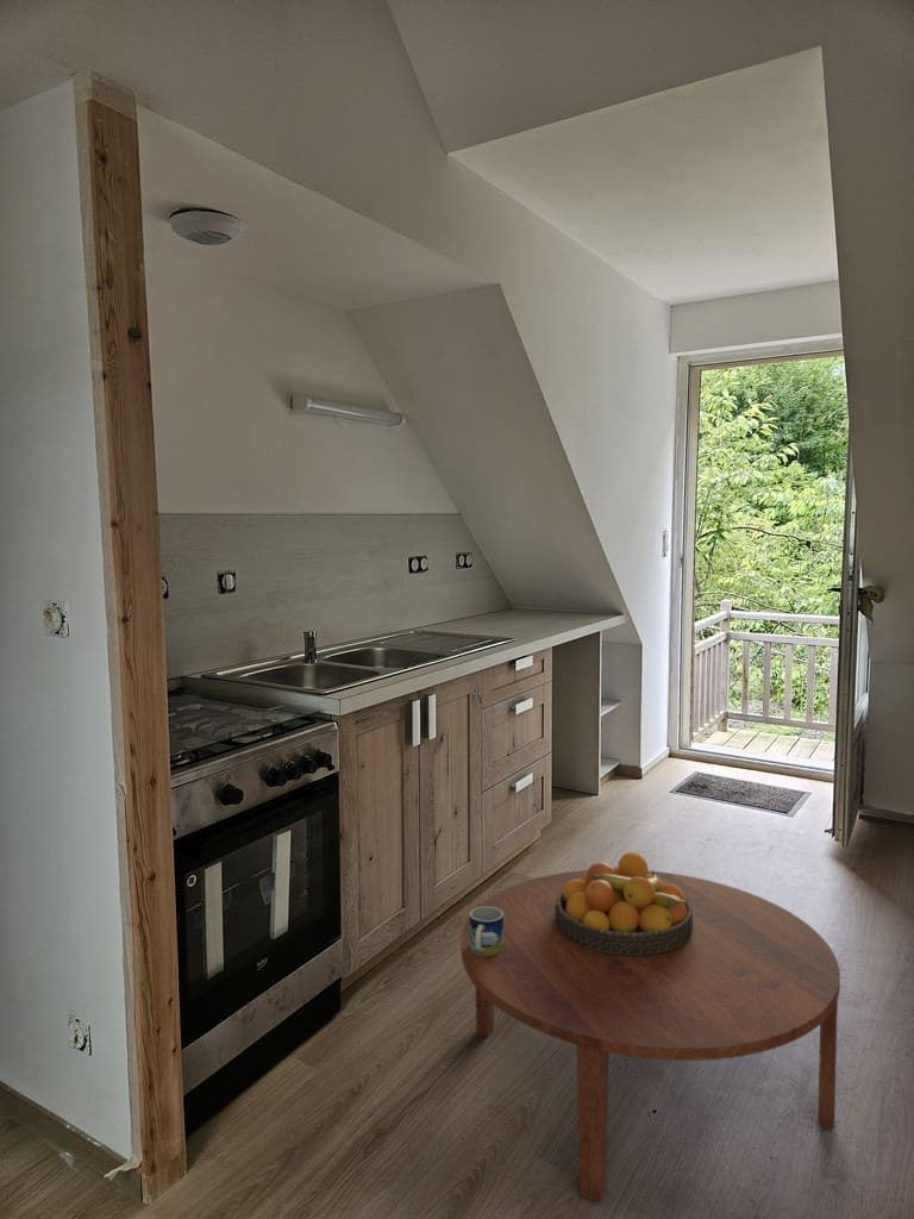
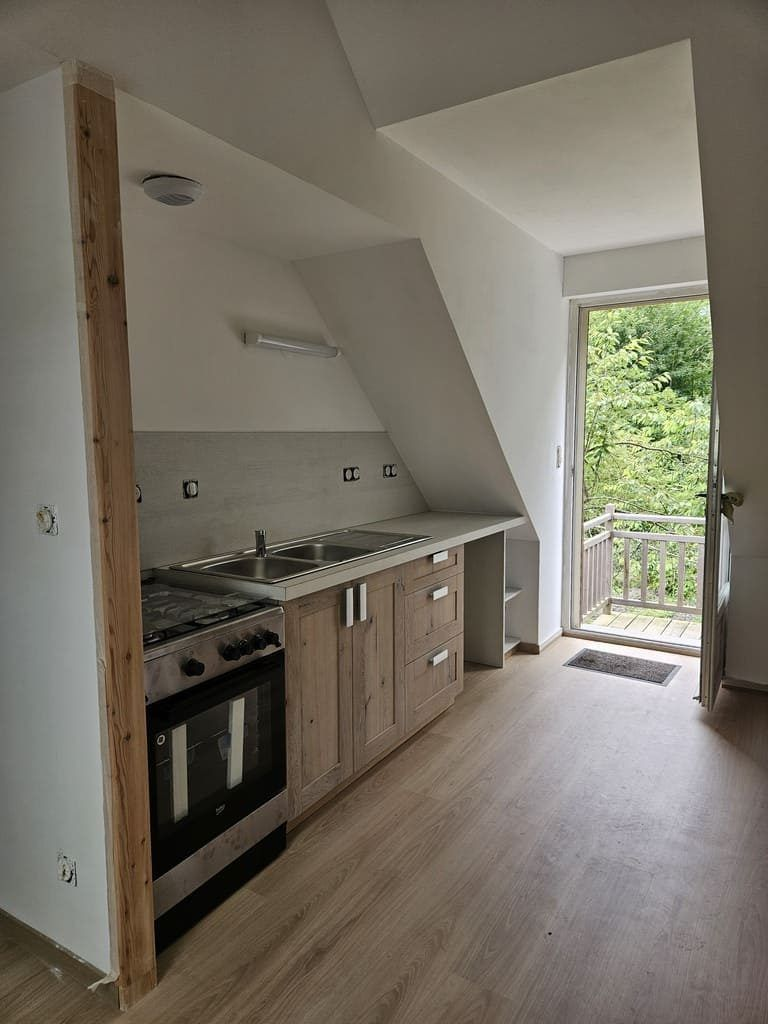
- mug [468,906,503,956]
- coffee table [459,869,841,1202]
- fruit bowl [555,851,693,956]
